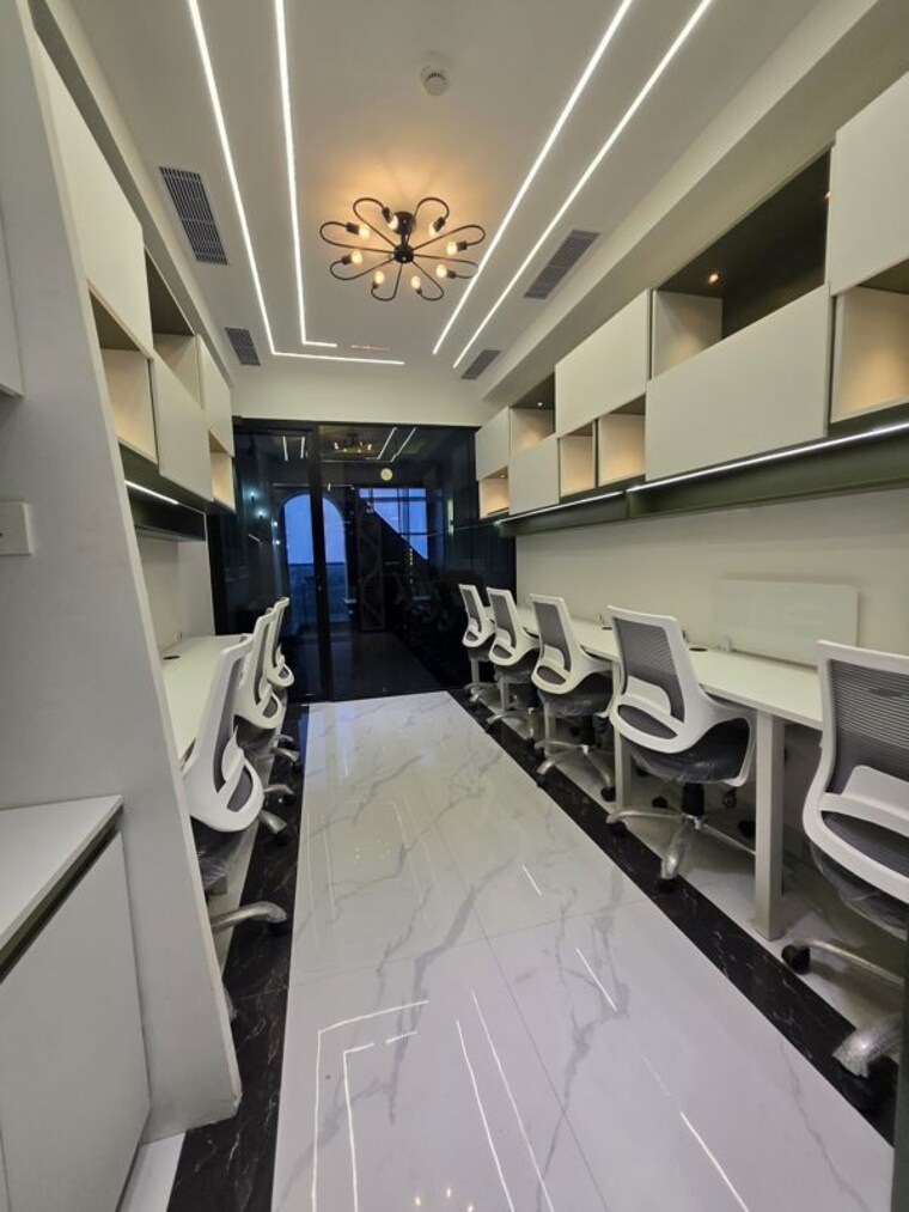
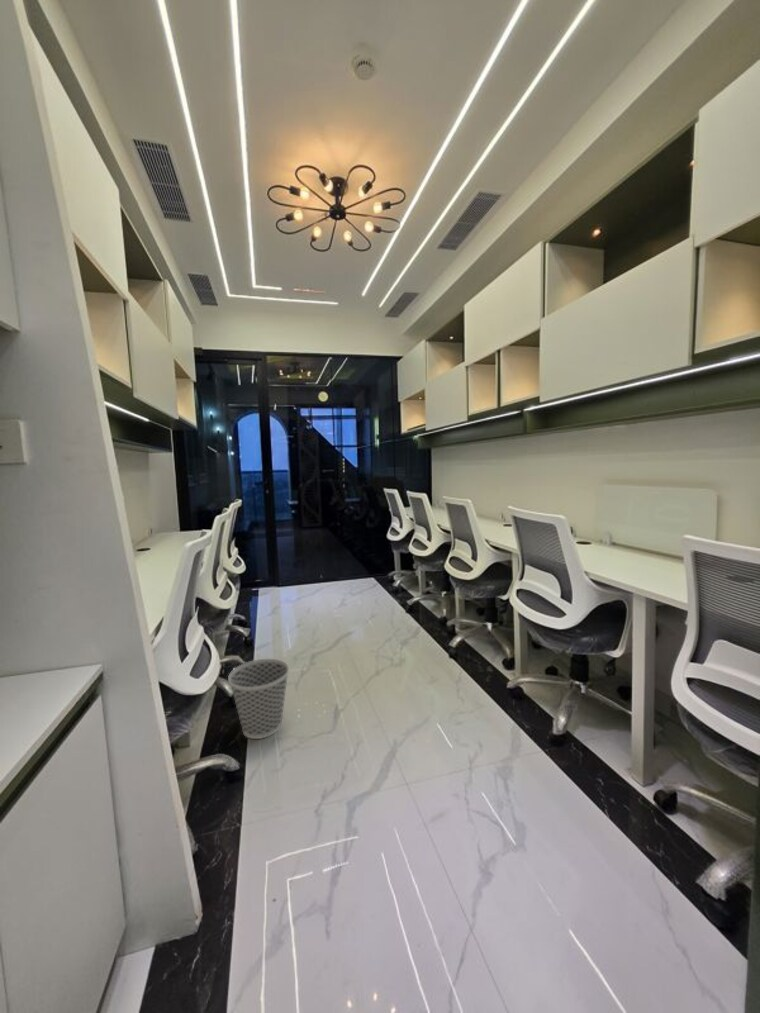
+ wastebasket [227,658,290,740]
